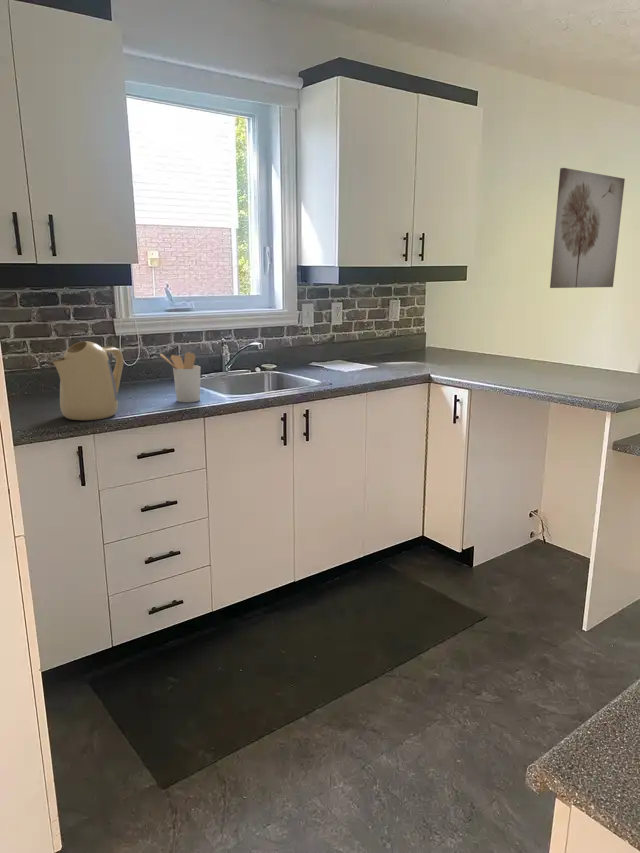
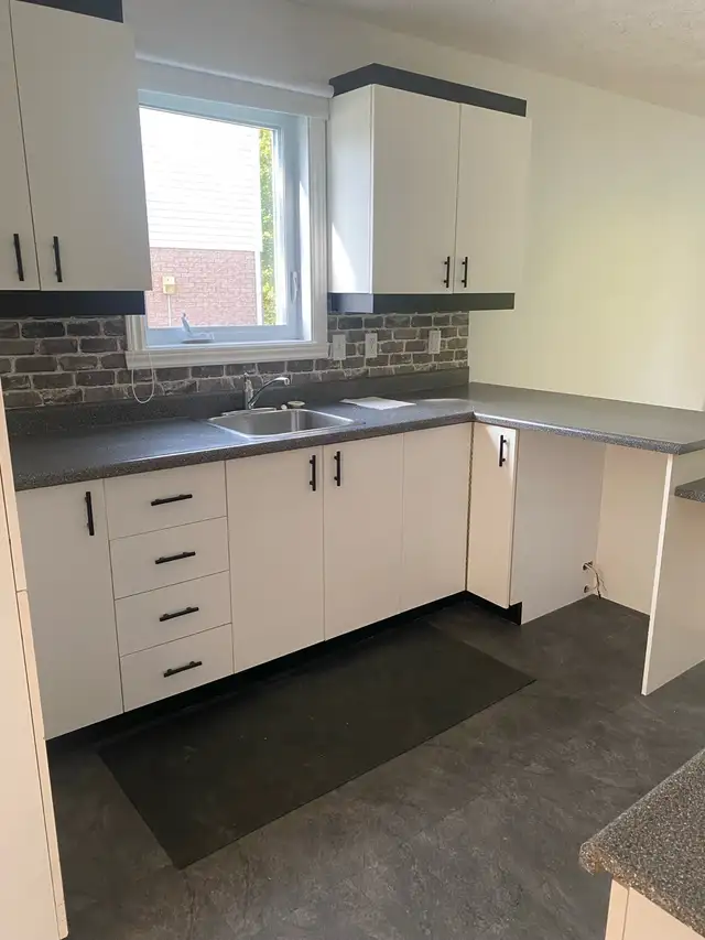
- wall art [549,167,626,289]
- kettle [52,340,124,421]
- utensil holder [159,351,201,403]
